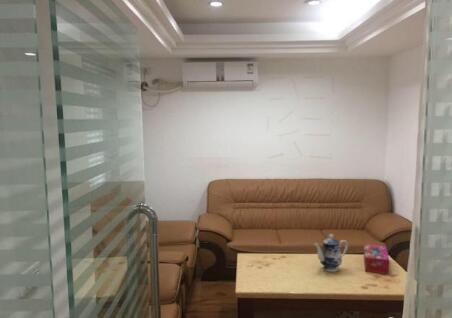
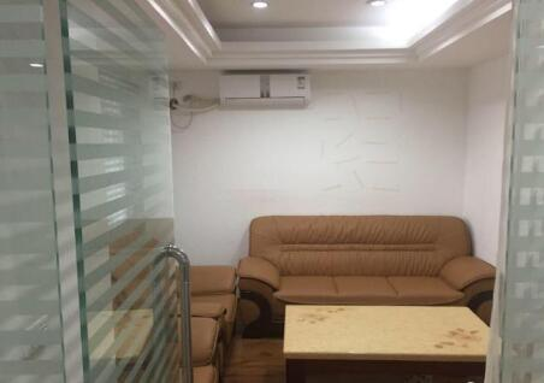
- tissue box [363,243,390,275]
- teapot [313,233,349,273]
